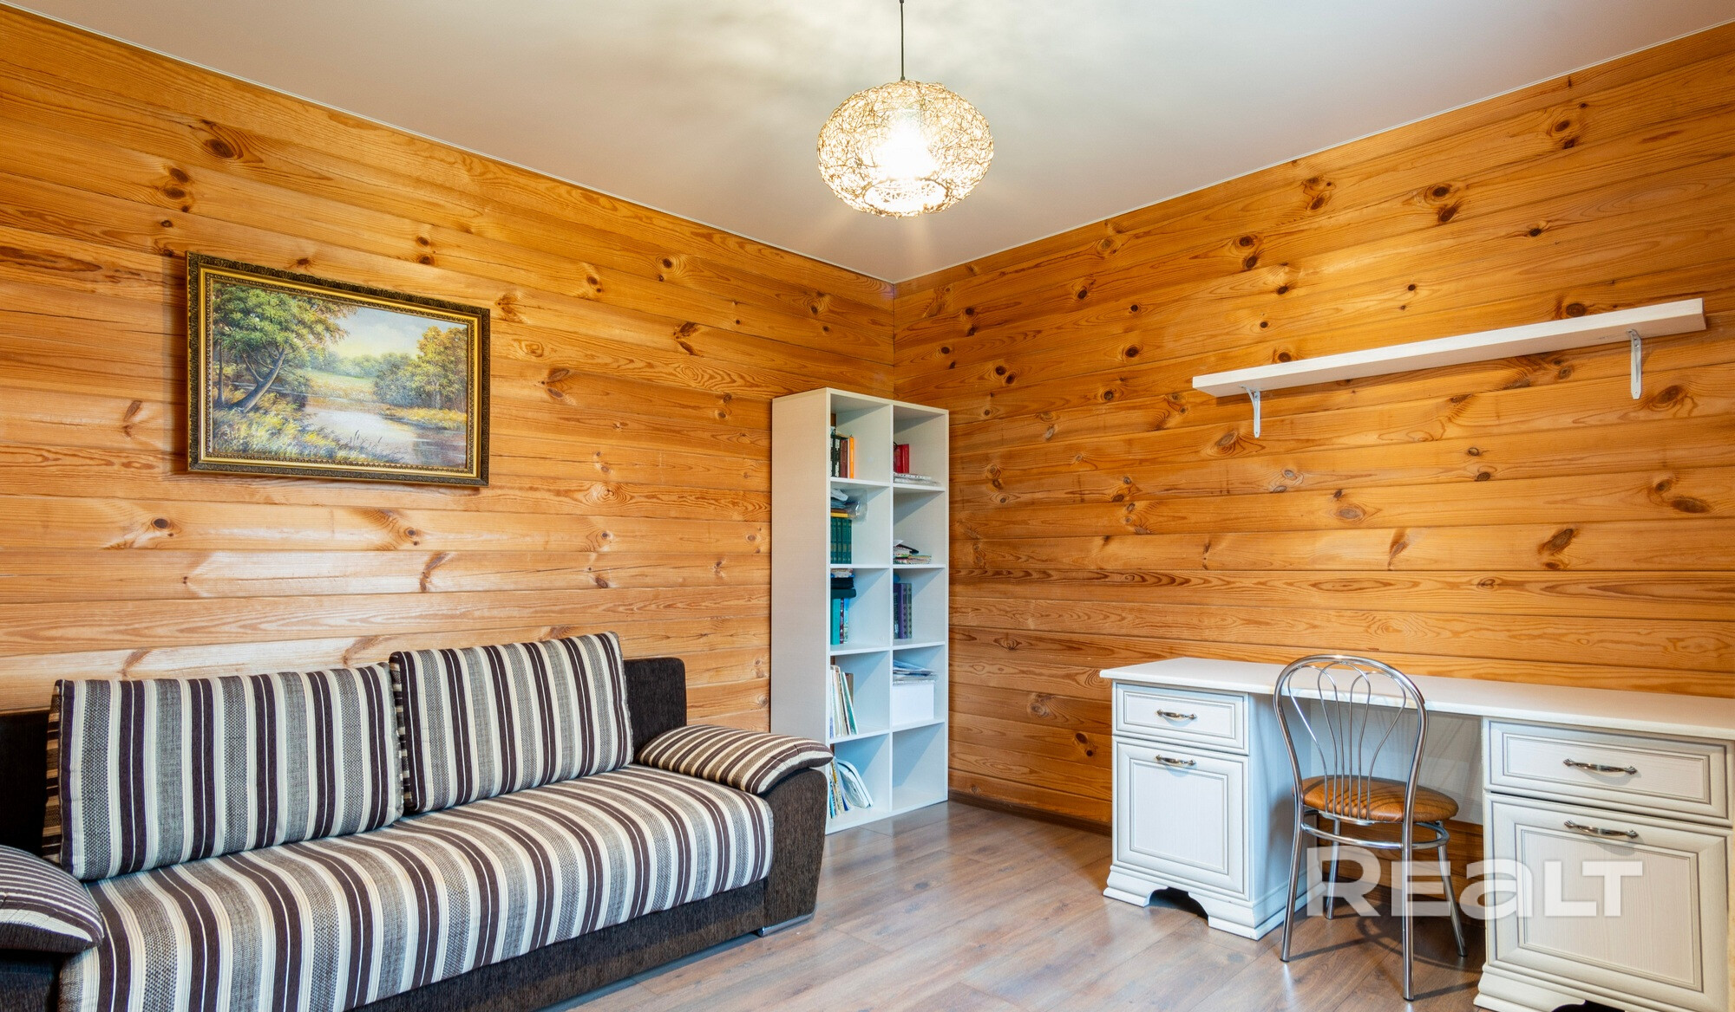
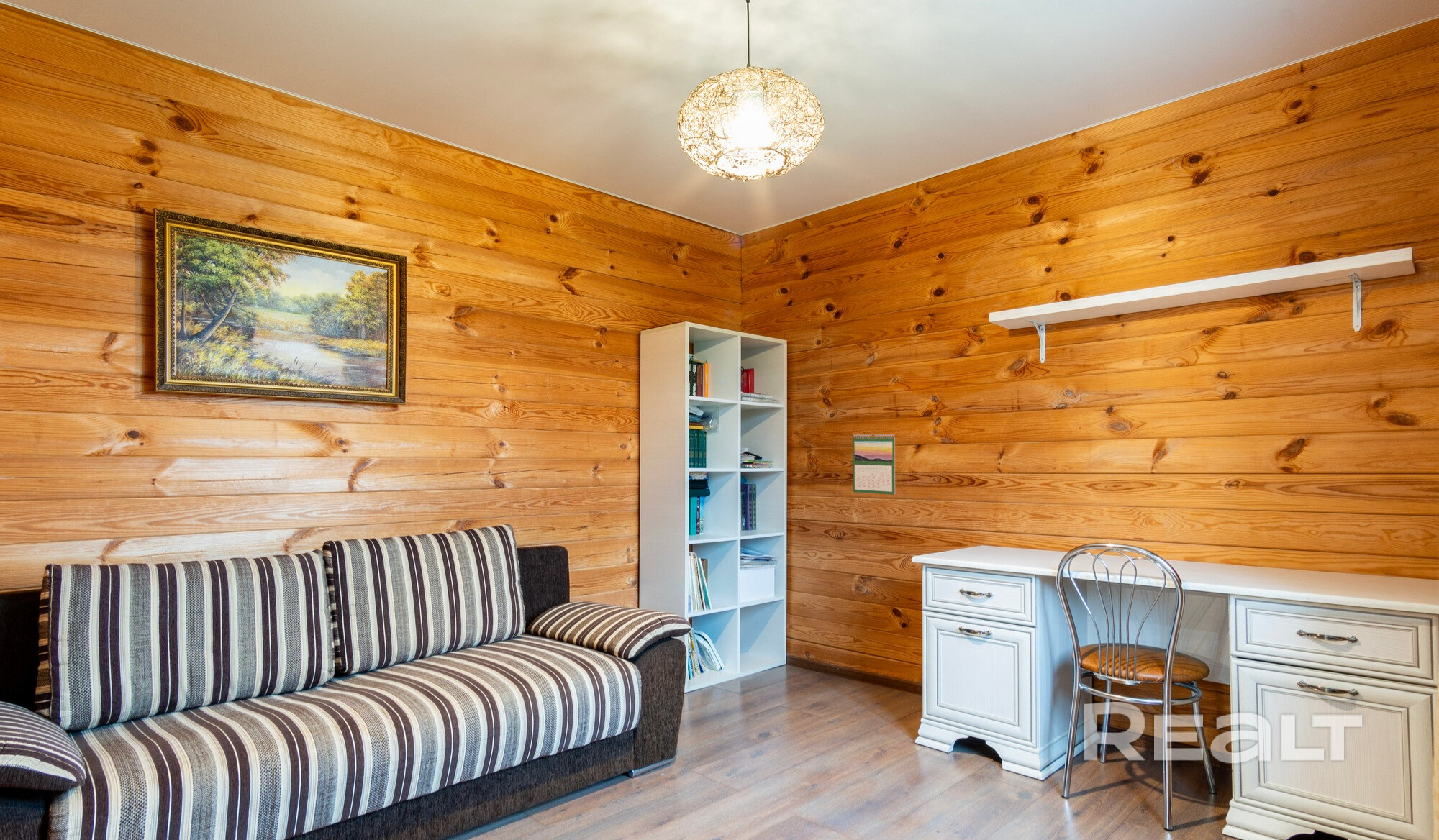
+ calendar [852,433,896,496]
